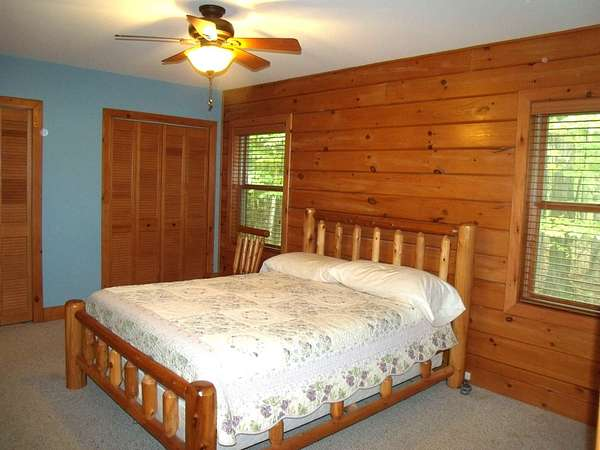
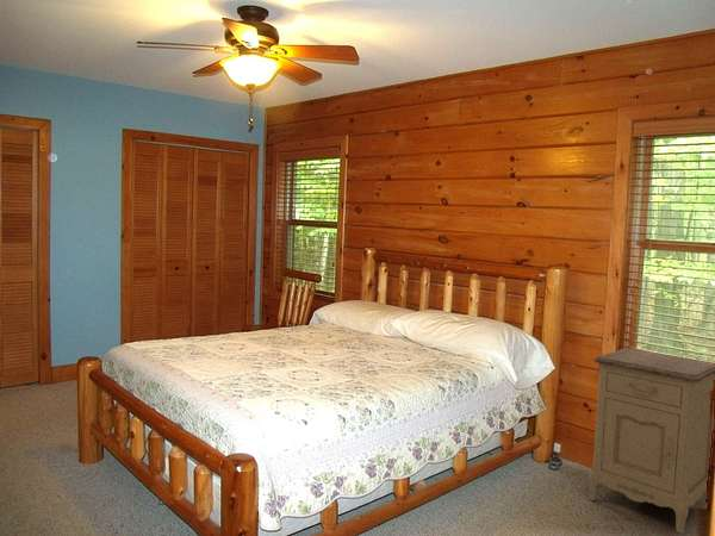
+ nightstand [586,347,715,535]
